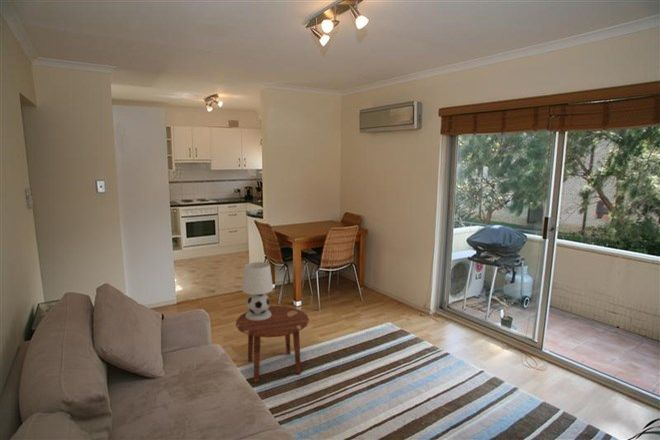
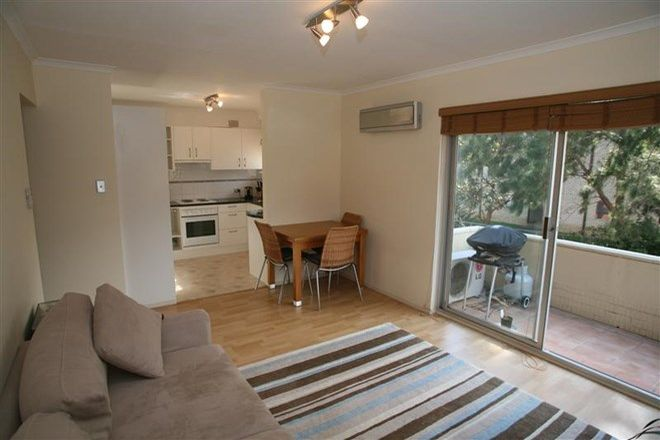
- table lamp [242,261,274,320]
- side table [235,305,310,383]
